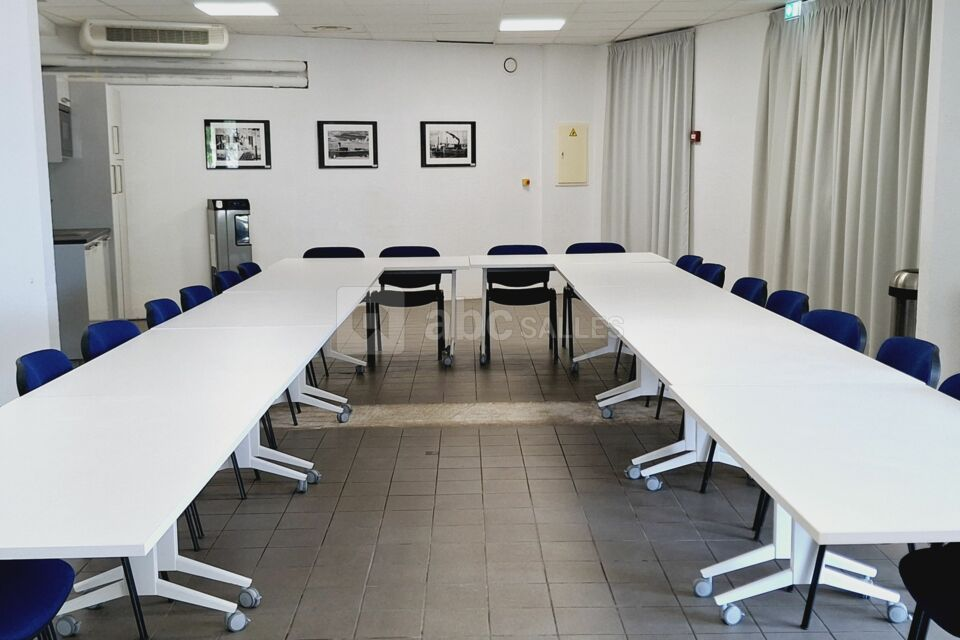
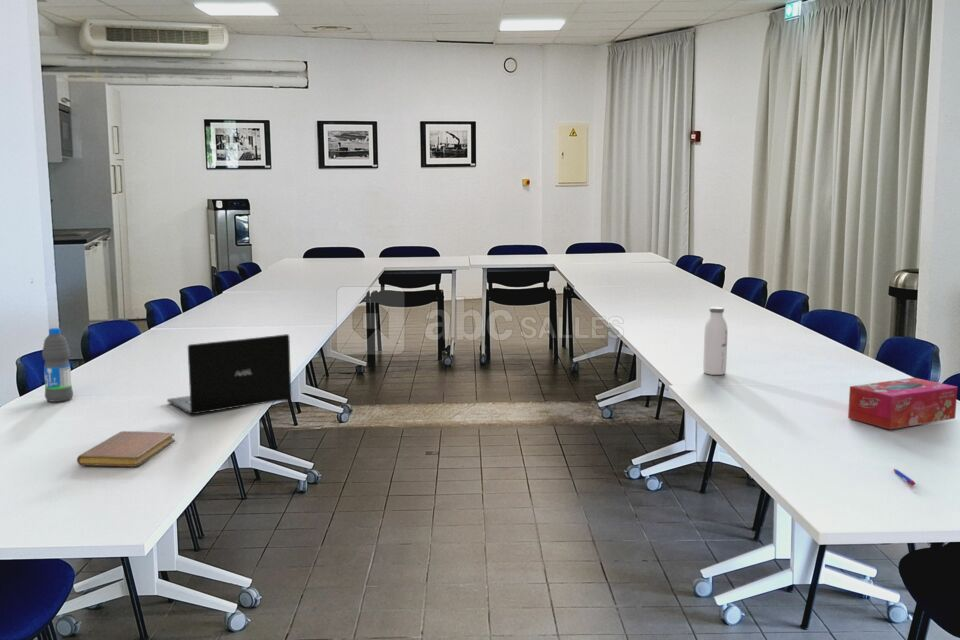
+ water bottle [41,327,74,403]
+ water bottle [702,306,728,376]
+ laptop [166,333,292,415]
+ pen [892,468,916,487]
+ notebook [76,430,176,467]
+ tissue box [847,377,958,430]
